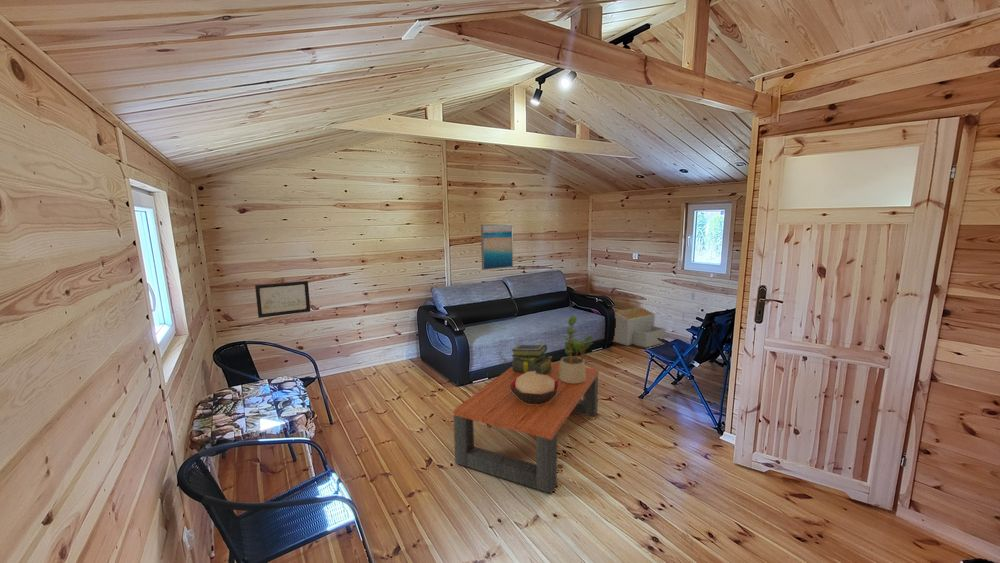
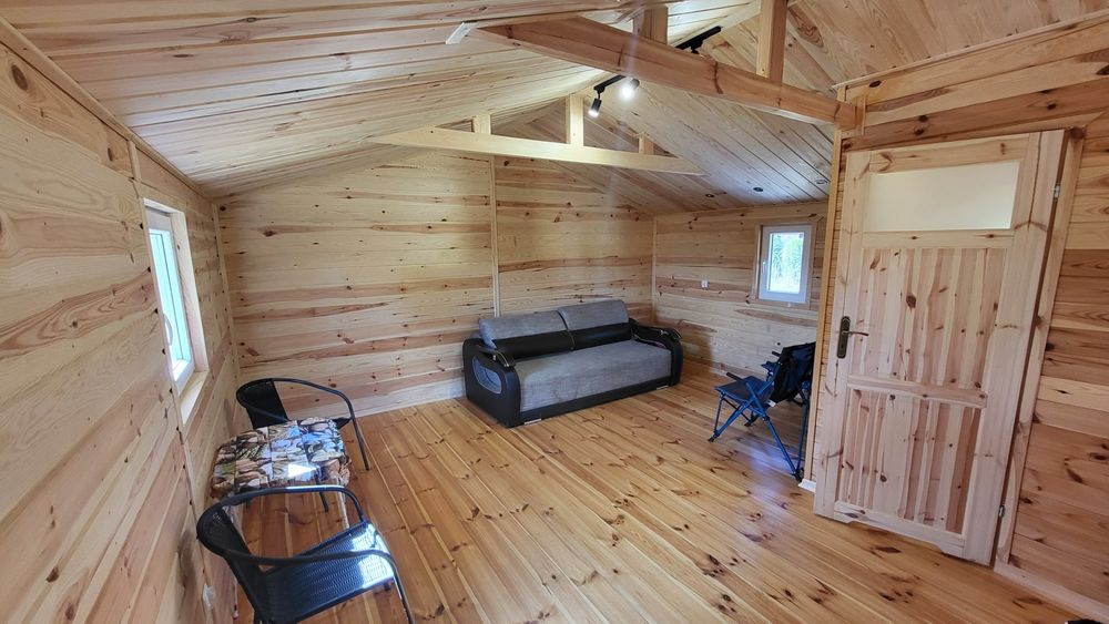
- architectural model [612,307,666,349]
- wall art [480,223,514,271]
- decorative bowl [510,371,560,405]
- stack of books [511,343,553,375]
- wall art [254,280,312,319]
- potted plant [559,314,596,383]
- coffee table [452,361,600,494]
